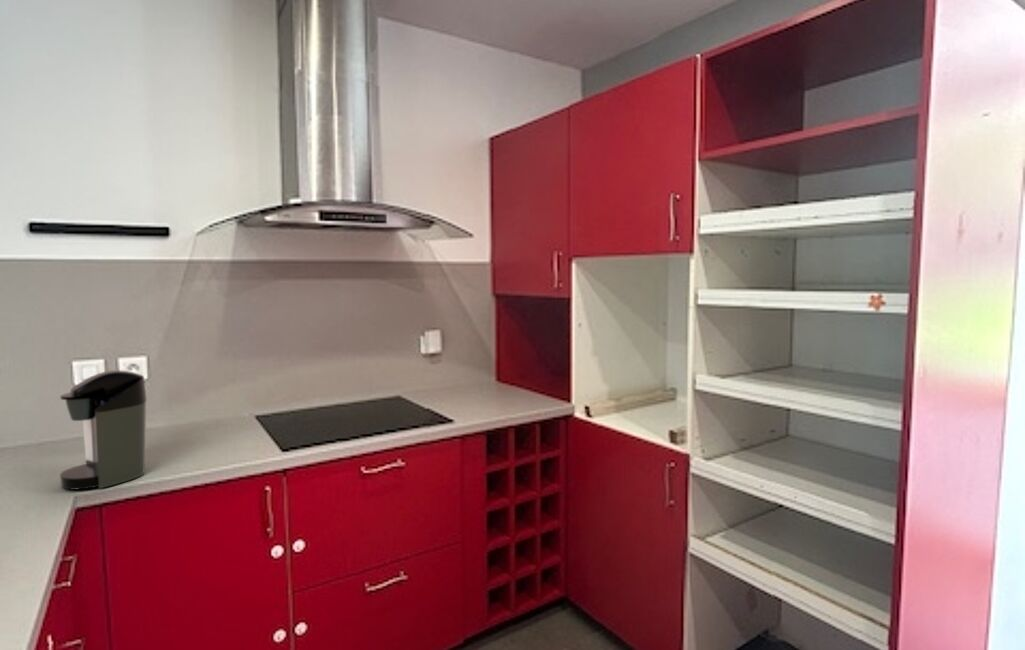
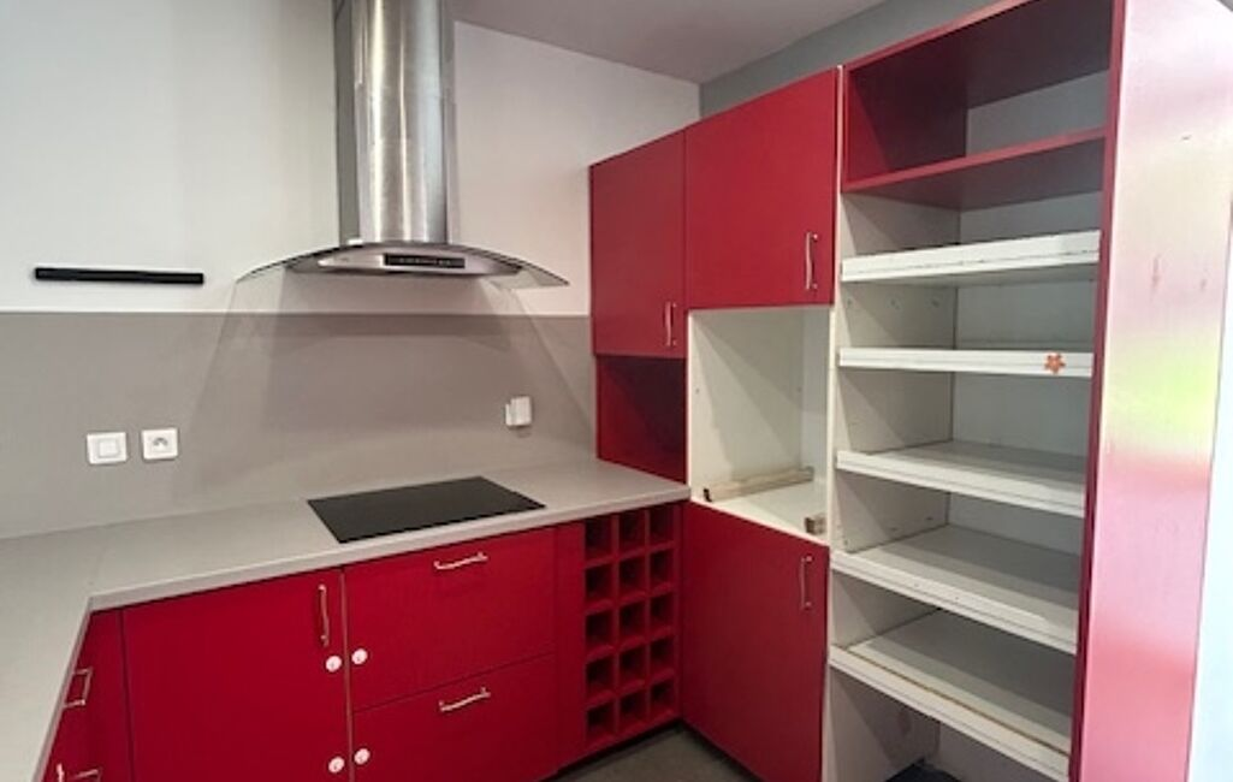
- coffee maker [59,369,148,491]
